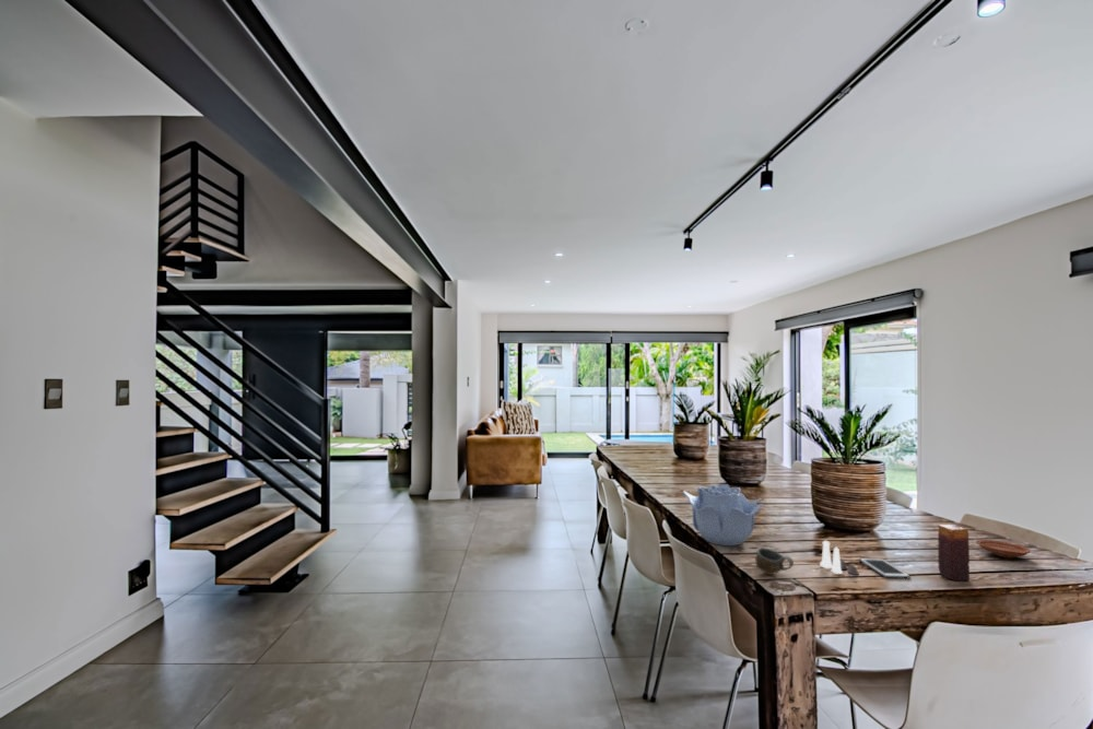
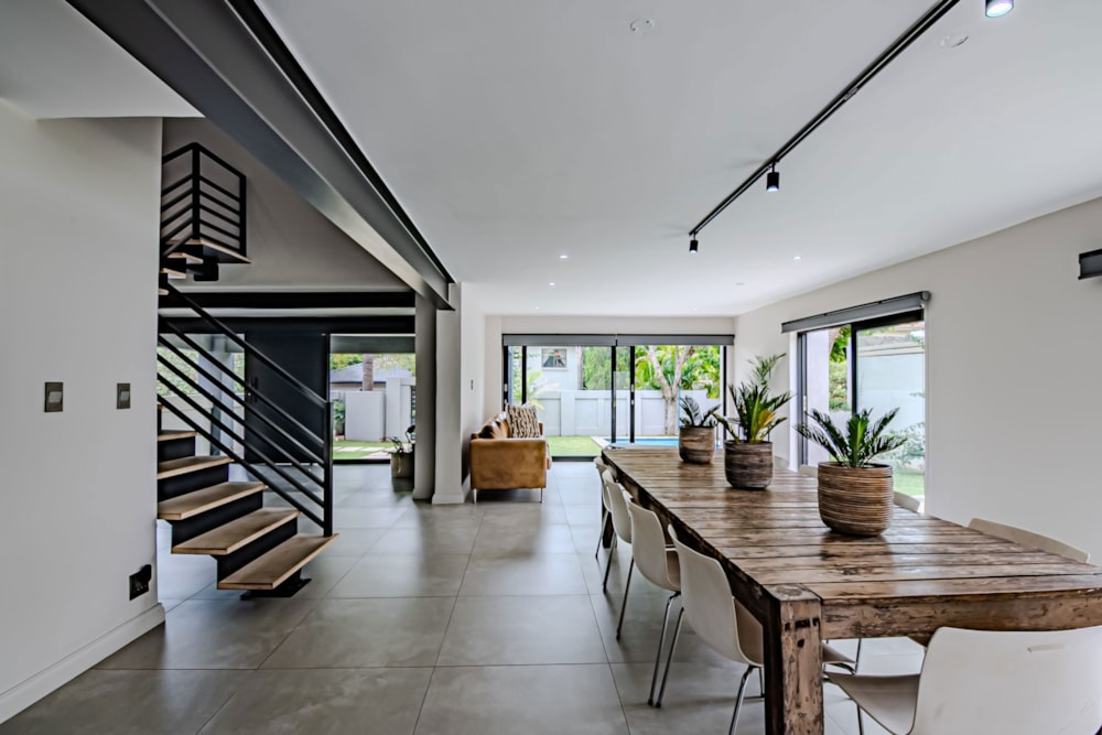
- decorative bowl [682,483,764,546]
- salt and pepper shaker set [819,540,860,576]
- candle [937,524,971,581]
- cup [754,546,795,576]
- plate [975,539,1032,558]
- cell phone [858,557,912,580]
